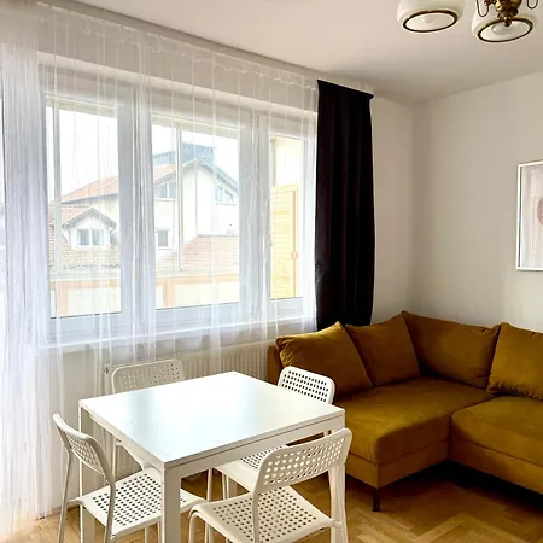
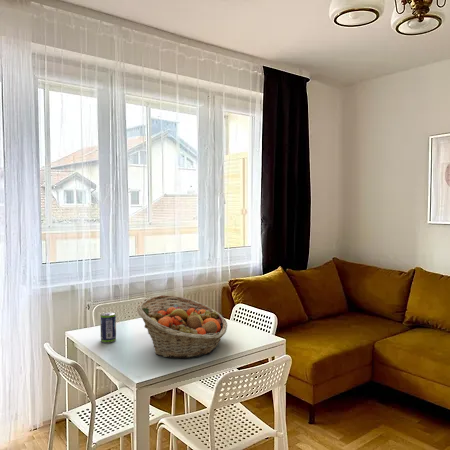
+ beverage can [99,311,117,344]
+ fruit basket [136,294,228,359]
